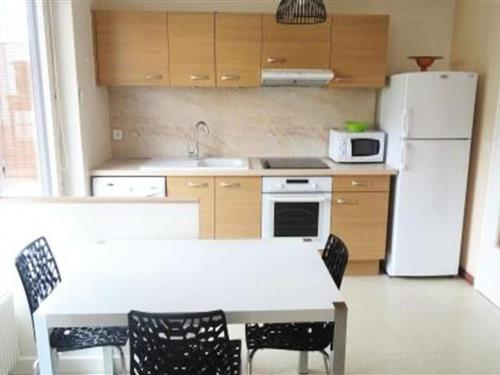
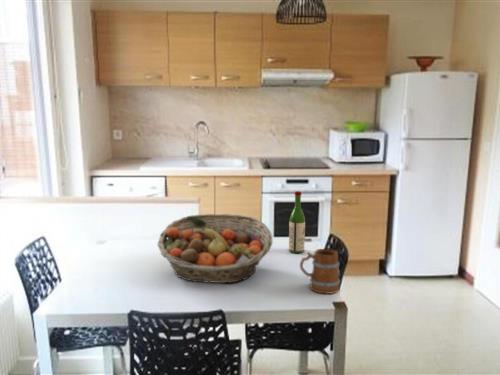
+ fruit basket [156,213,274,284]
+ mug [299,248,341,295]
+ wine bottle [288,190,306,254]
